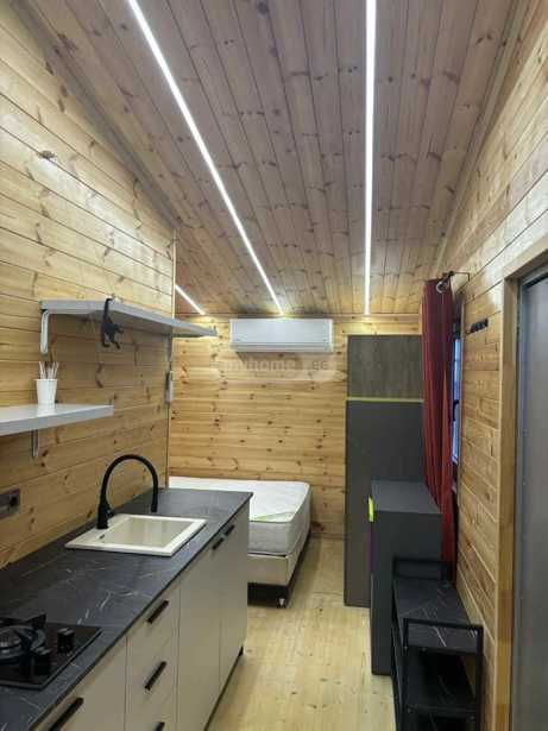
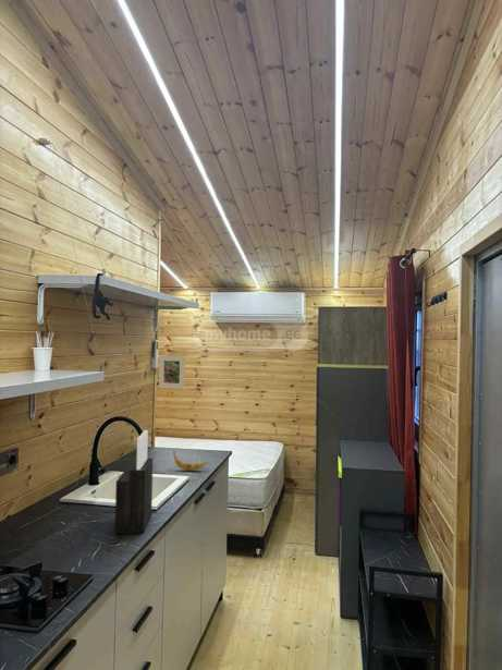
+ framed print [158,355,186,389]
+ banana [172,450,208,472]
+ knife block [114,429,154,535]
